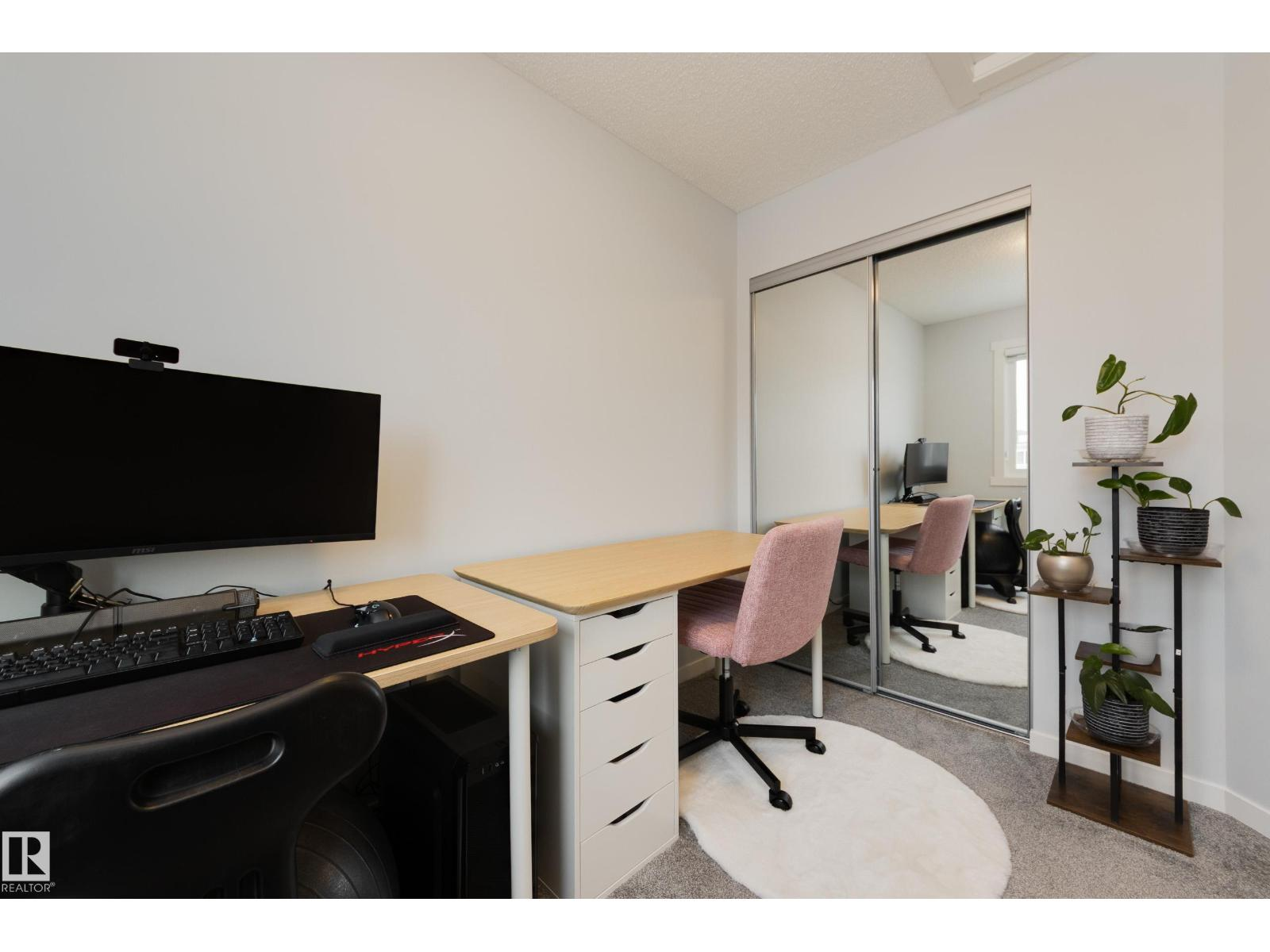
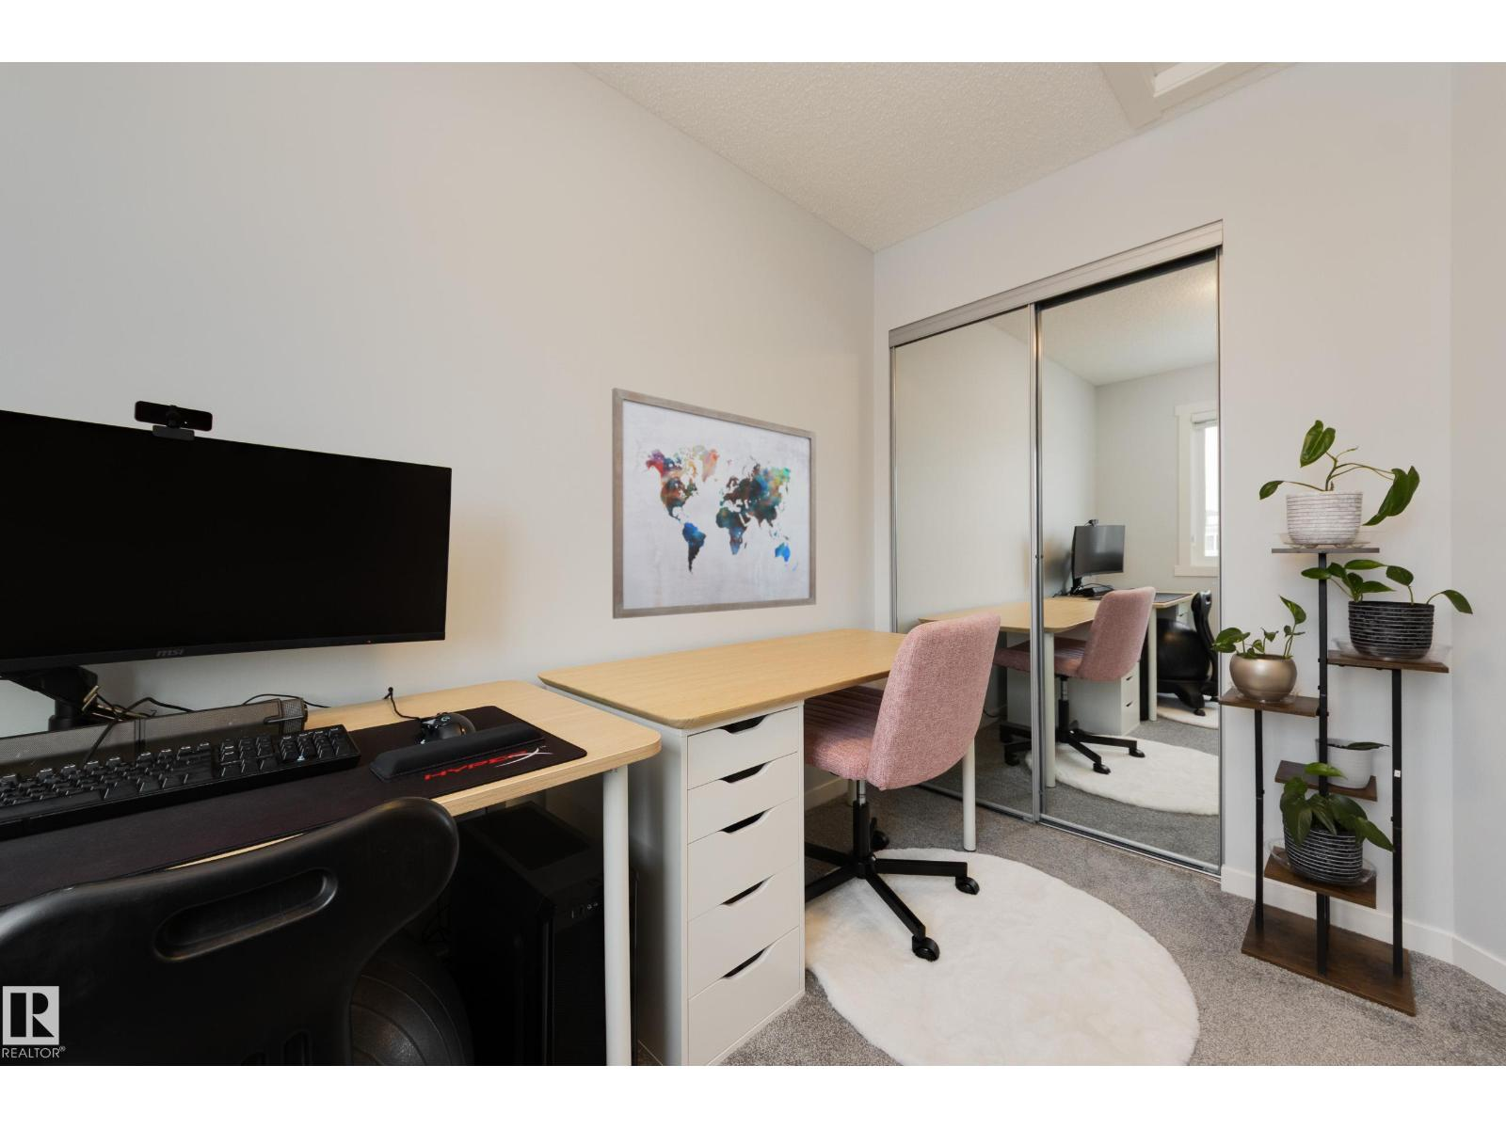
+ wall art [611,387,817,620]
